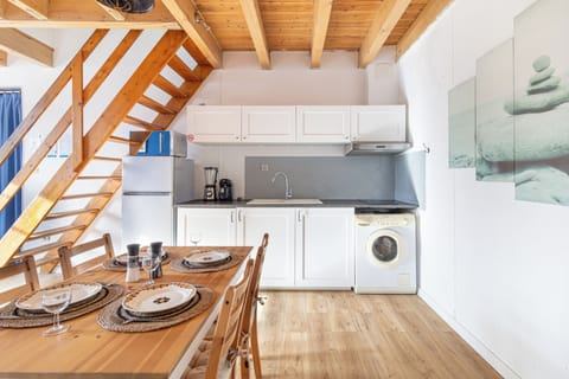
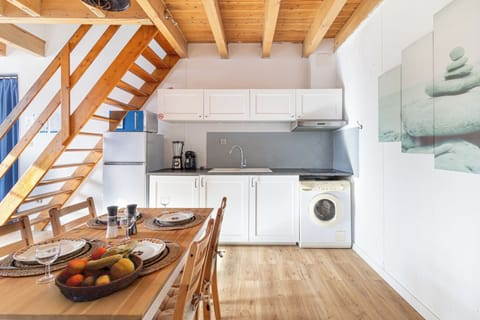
+ fruit bowl [54,239,144,303]
